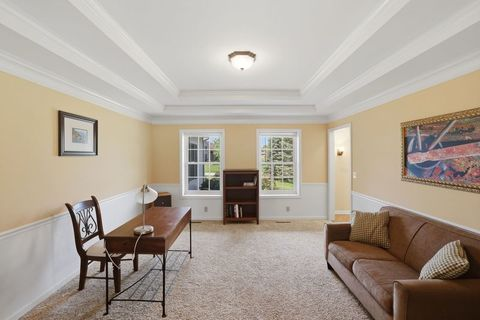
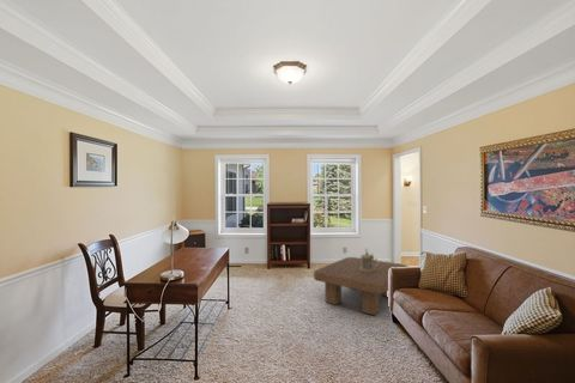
+ coffee table [313,256,408,316]
+ beer mug [359,248,379,272]
